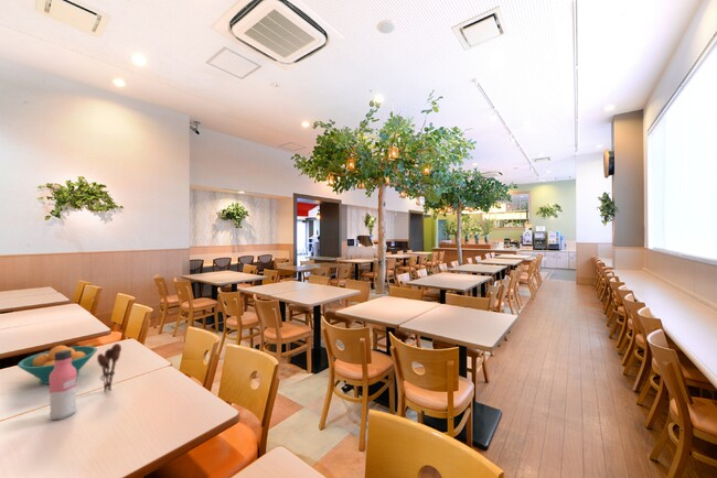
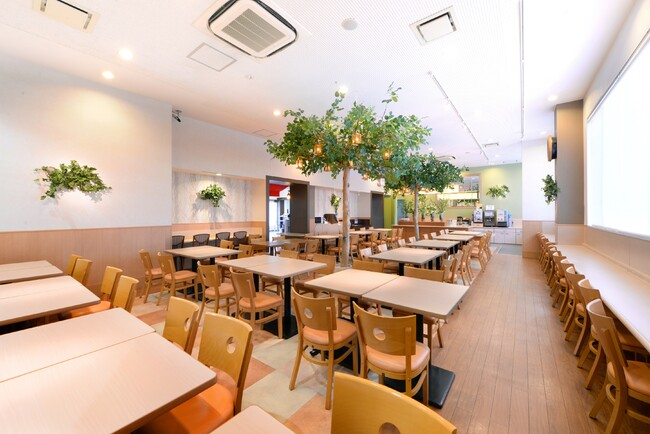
- fruit bowl [17,345,98,385]
- utensil holder [96,343,122,393]
- water bottle [49,350,78,421]
